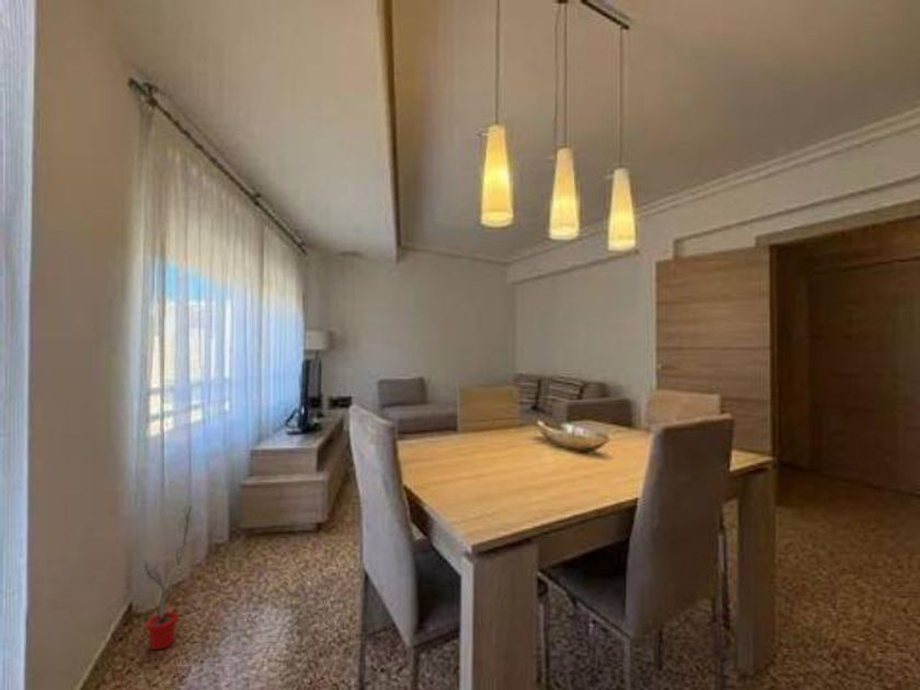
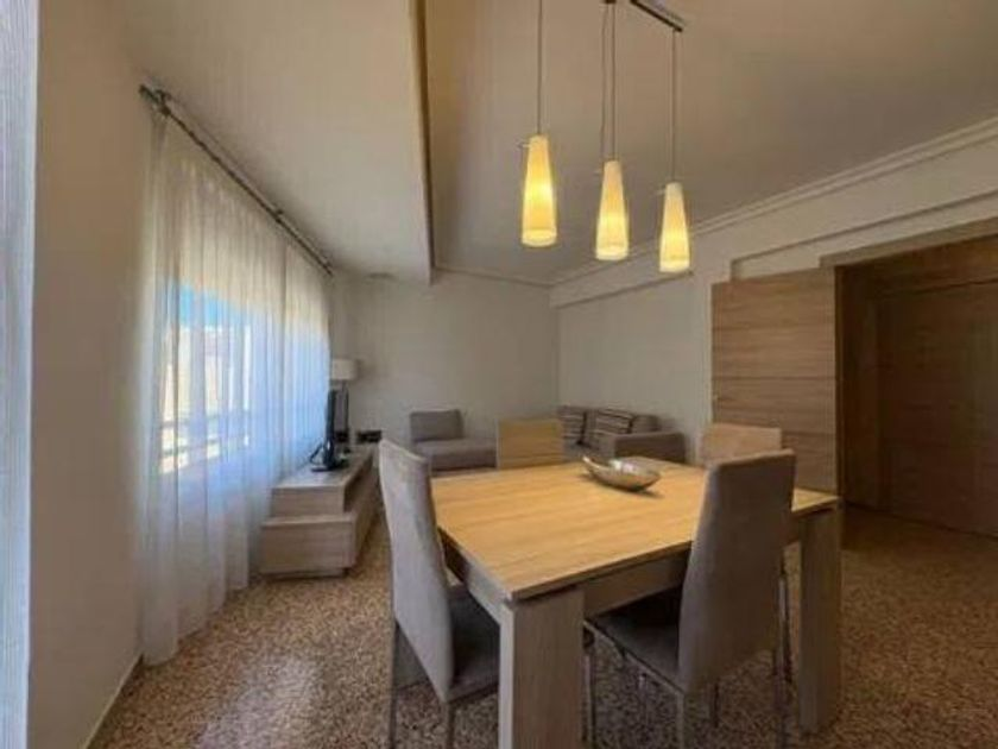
- potted tree [131,495,199,651]
